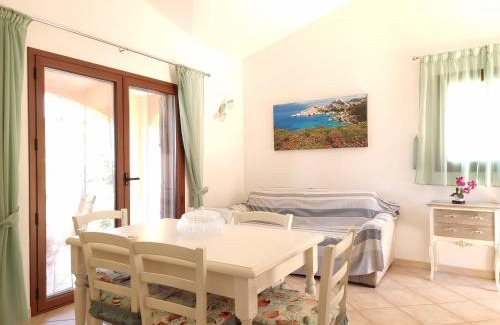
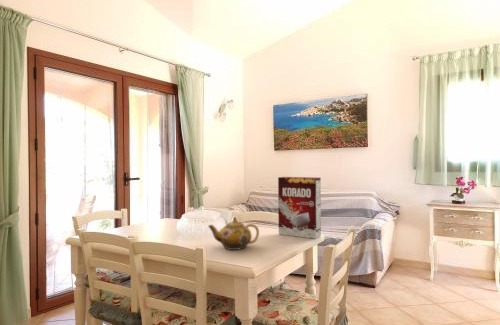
+ cereal box [277,176,322,240]
+ teapot [207,216,260,251]
